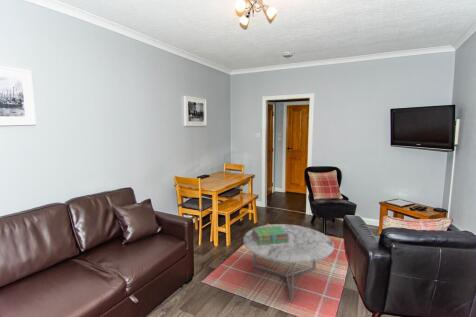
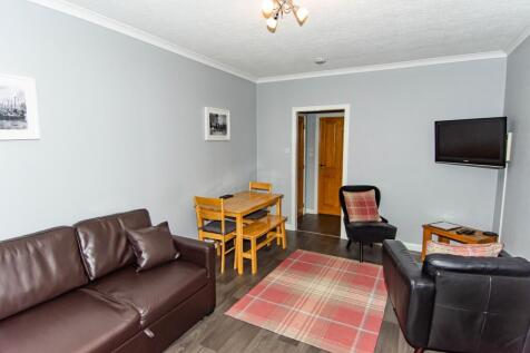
- coffee table [242,223,335,303]
- stack of books [251,226,289,245]
